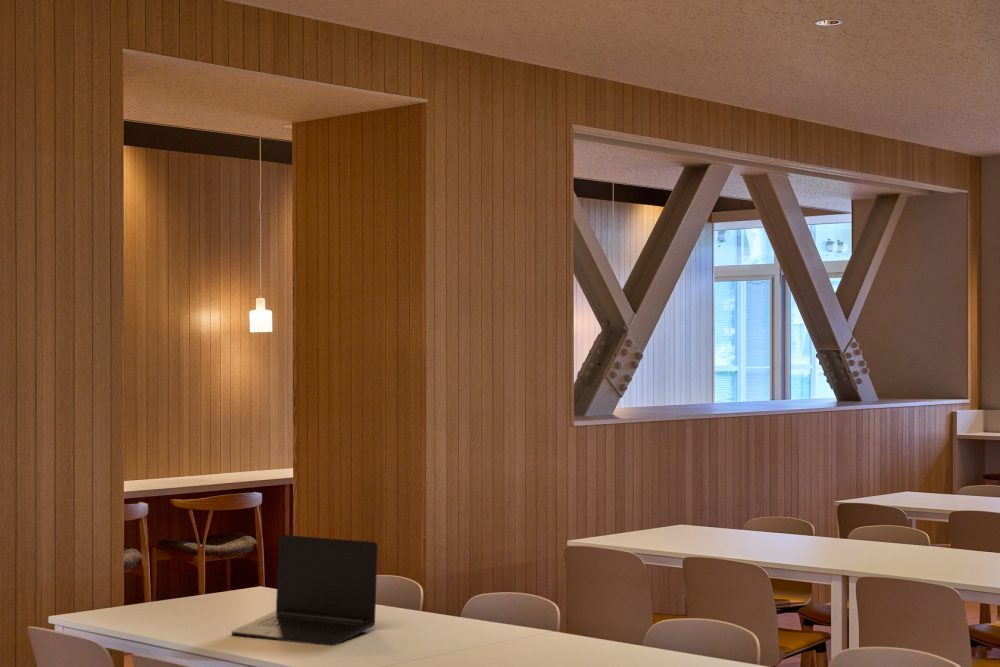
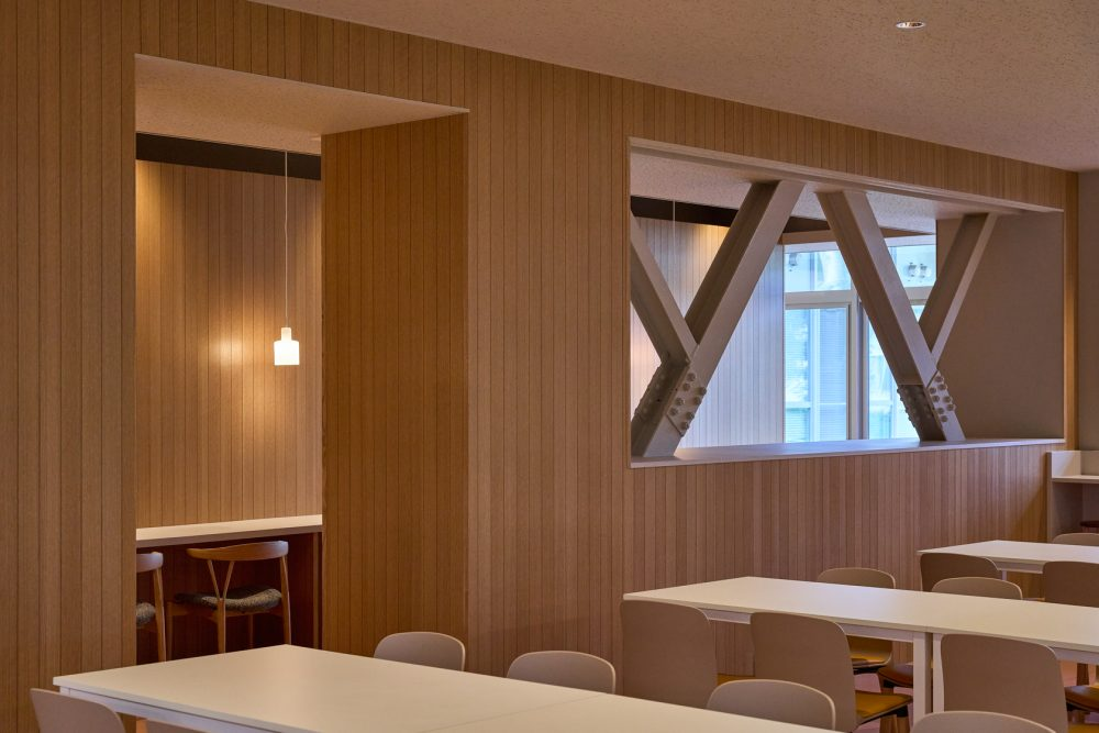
- laptop [231,534,379,647]
